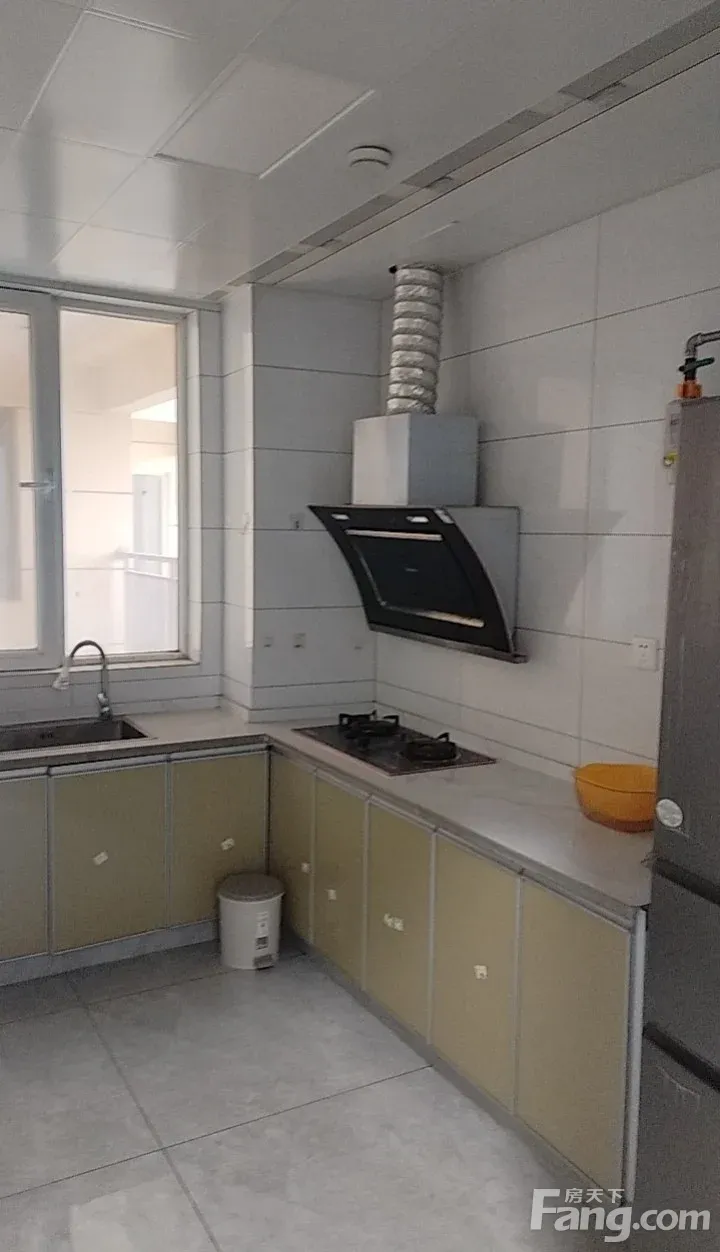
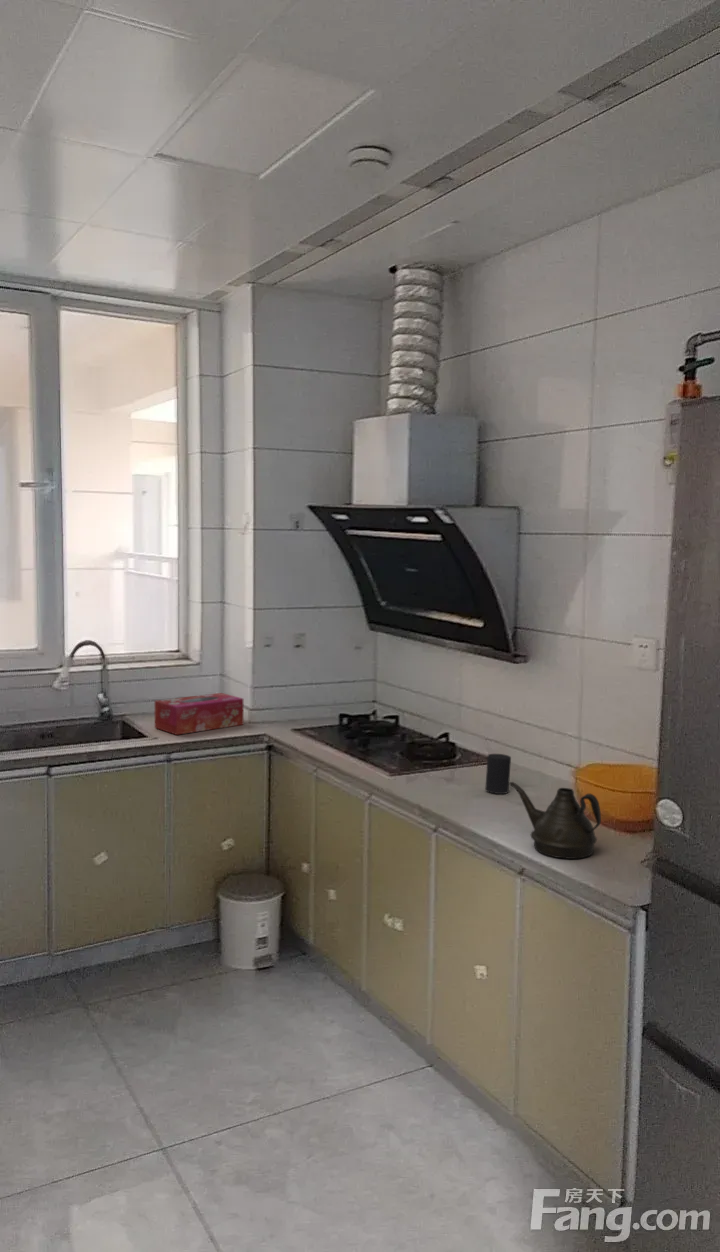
+ tissue box [154,692,244,736]
+ cup [484,753,512,795]
+ teapot [509,781,602,860]
